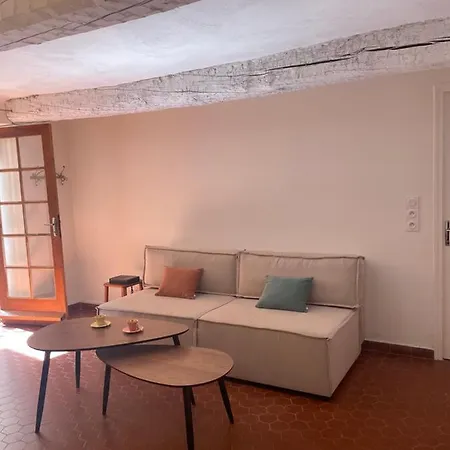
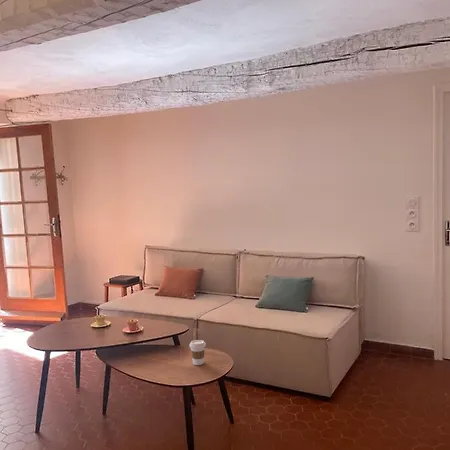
+ coffee cup [188,339,207,366]
